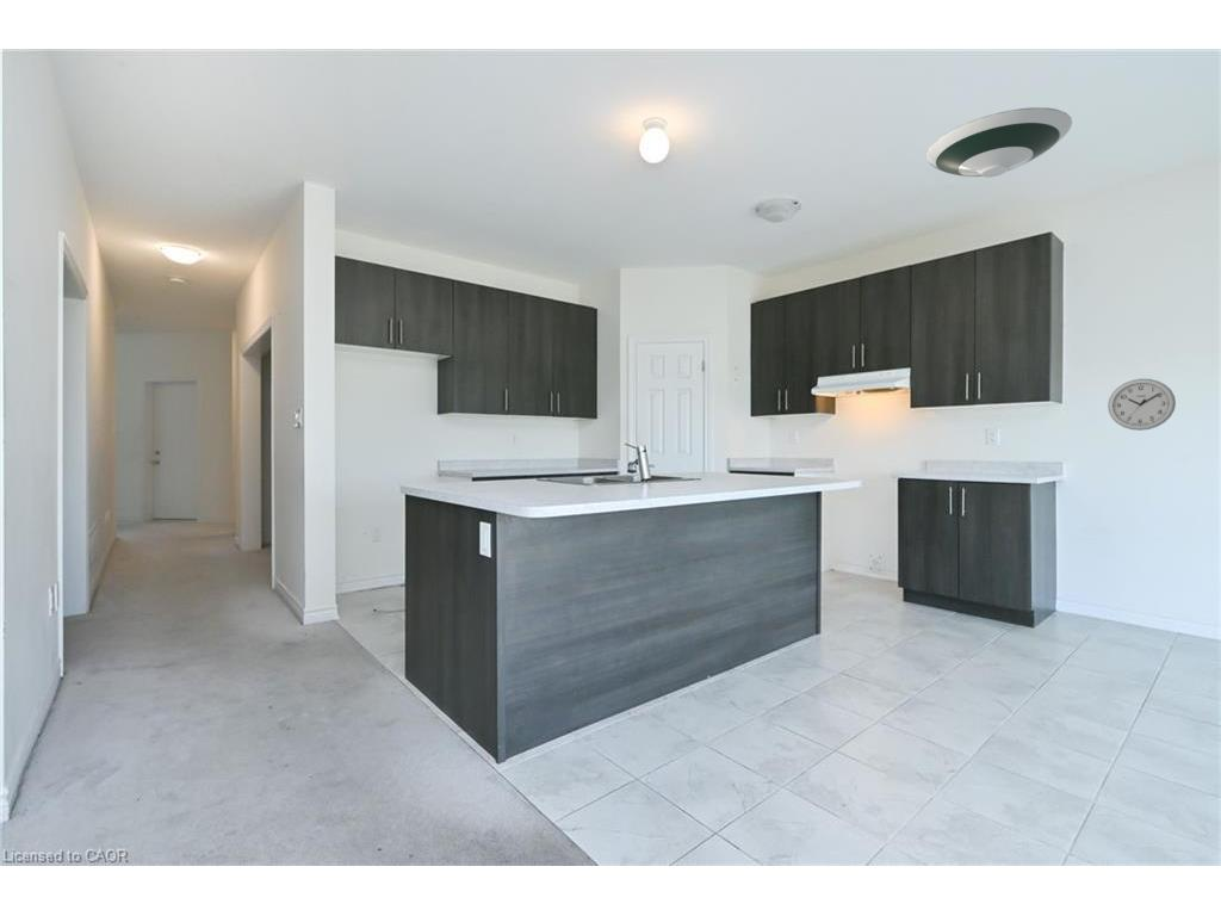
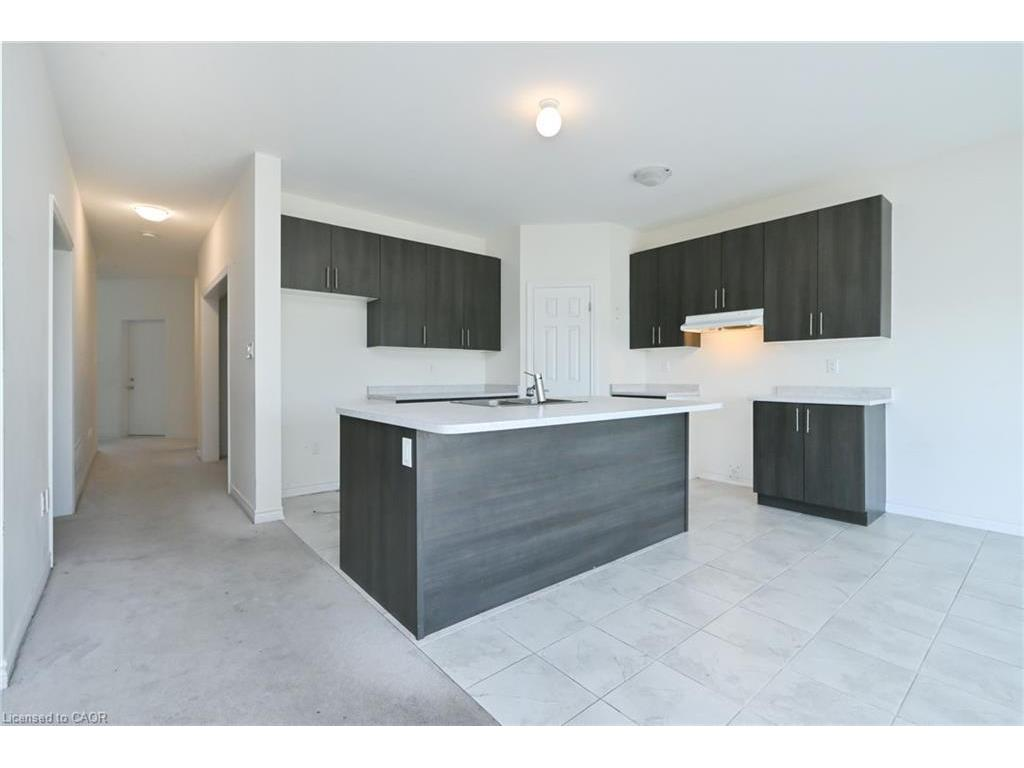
- wall clock [1107,378,1177,432]
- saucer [925,106,1073,178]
